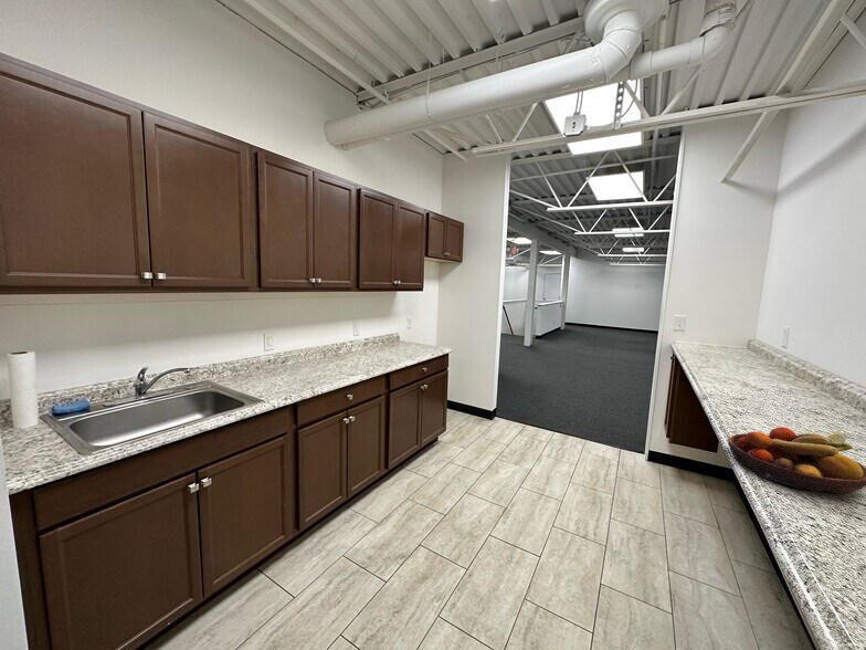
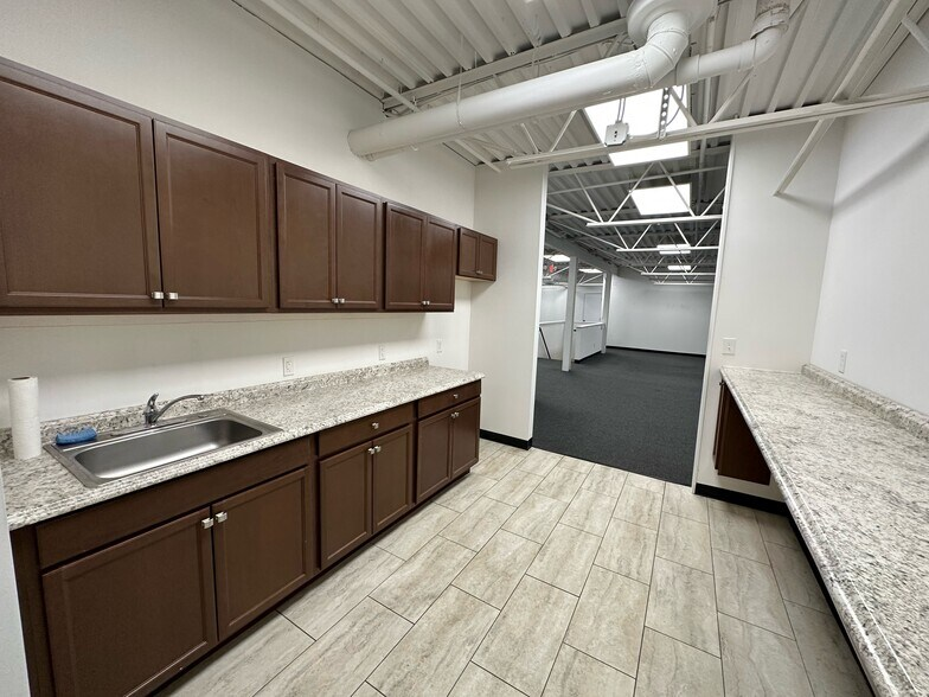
- fruit bowl [727,426,866,495]
